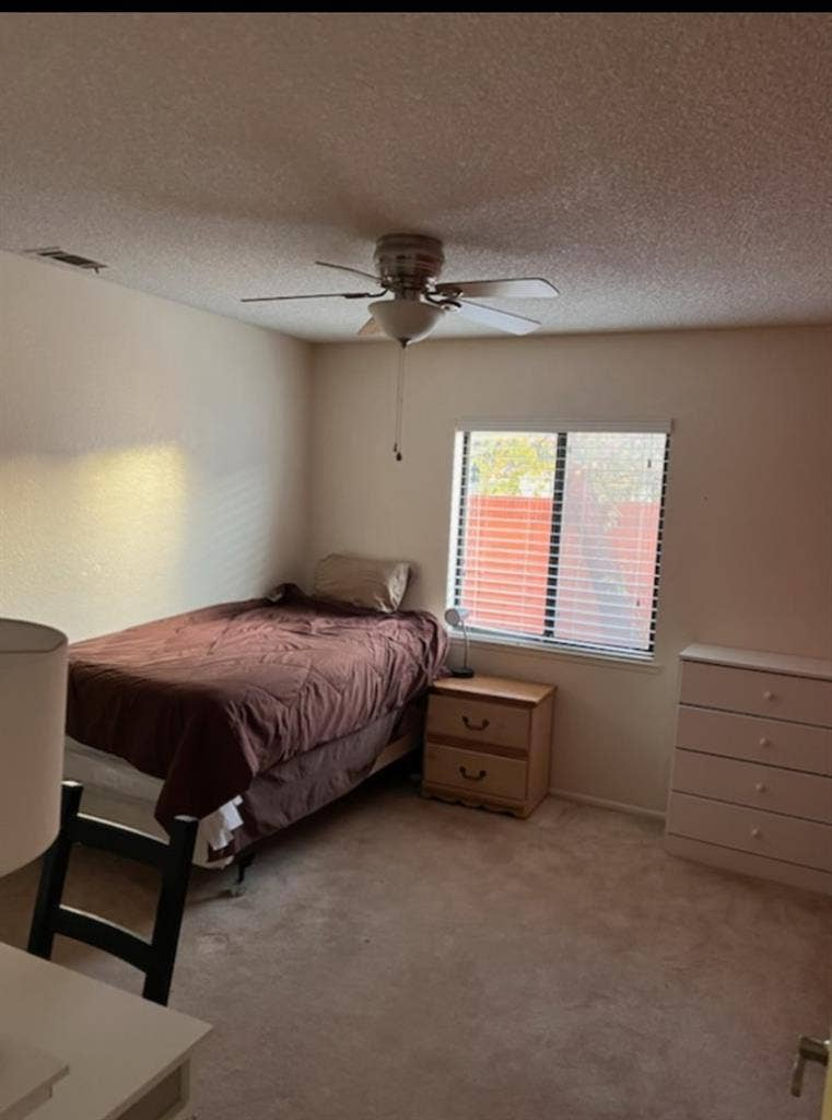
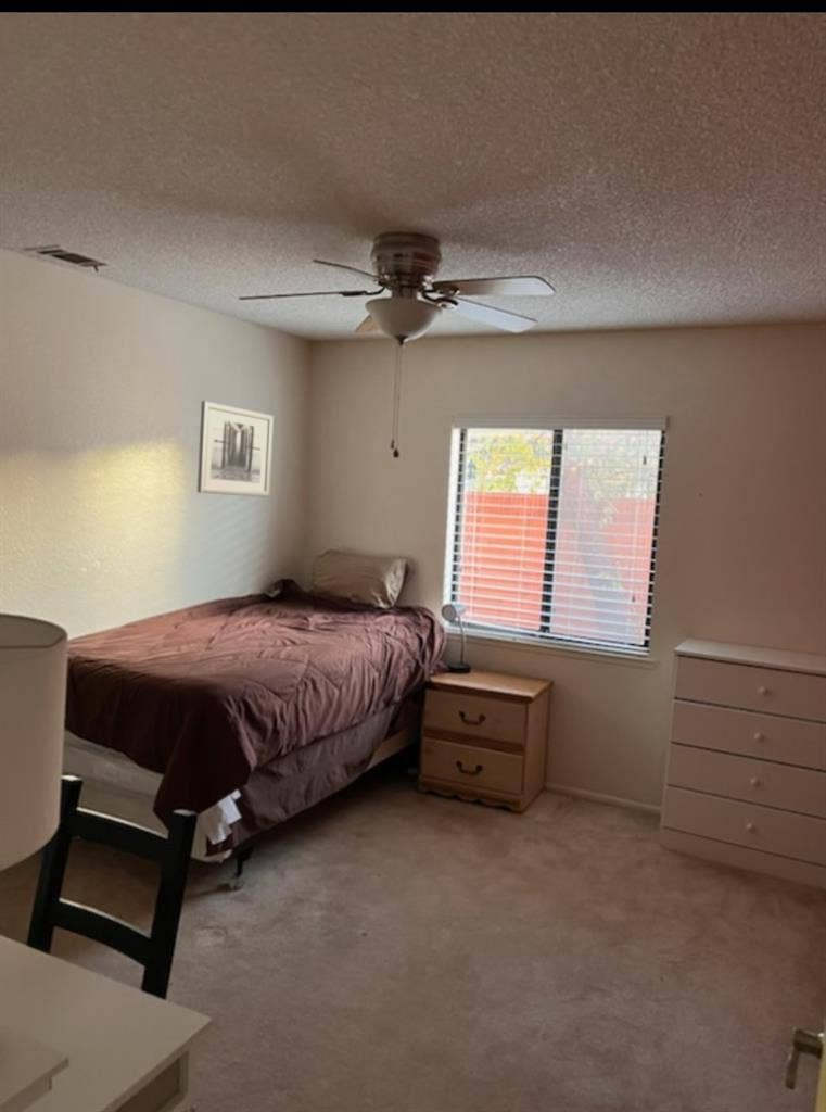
+ wall art [196,400,275,498]
